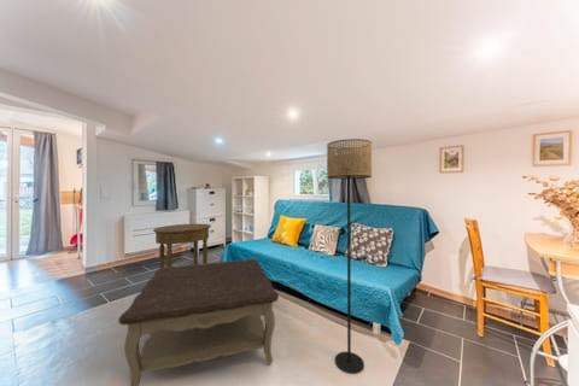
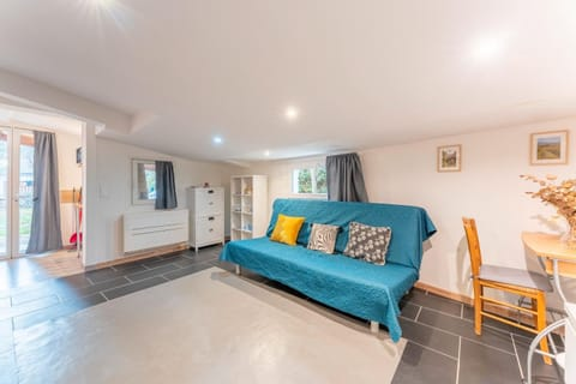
- coffee table [117,258,280,386]
- floor lamp [326,138,373,375]
- side table [152,223,212,269]
